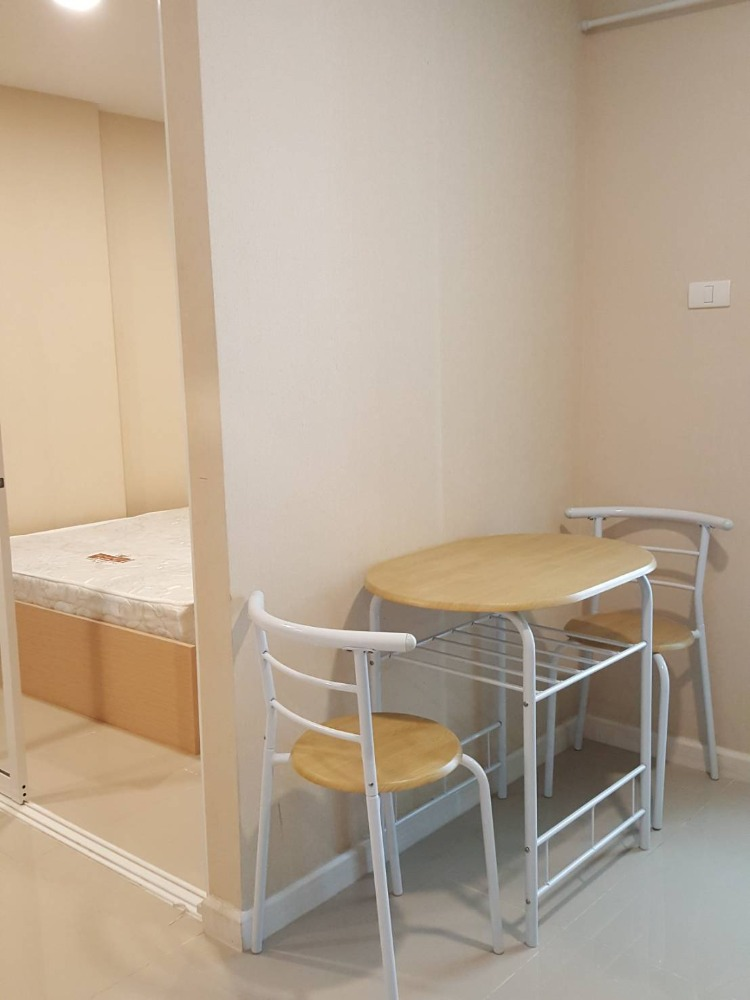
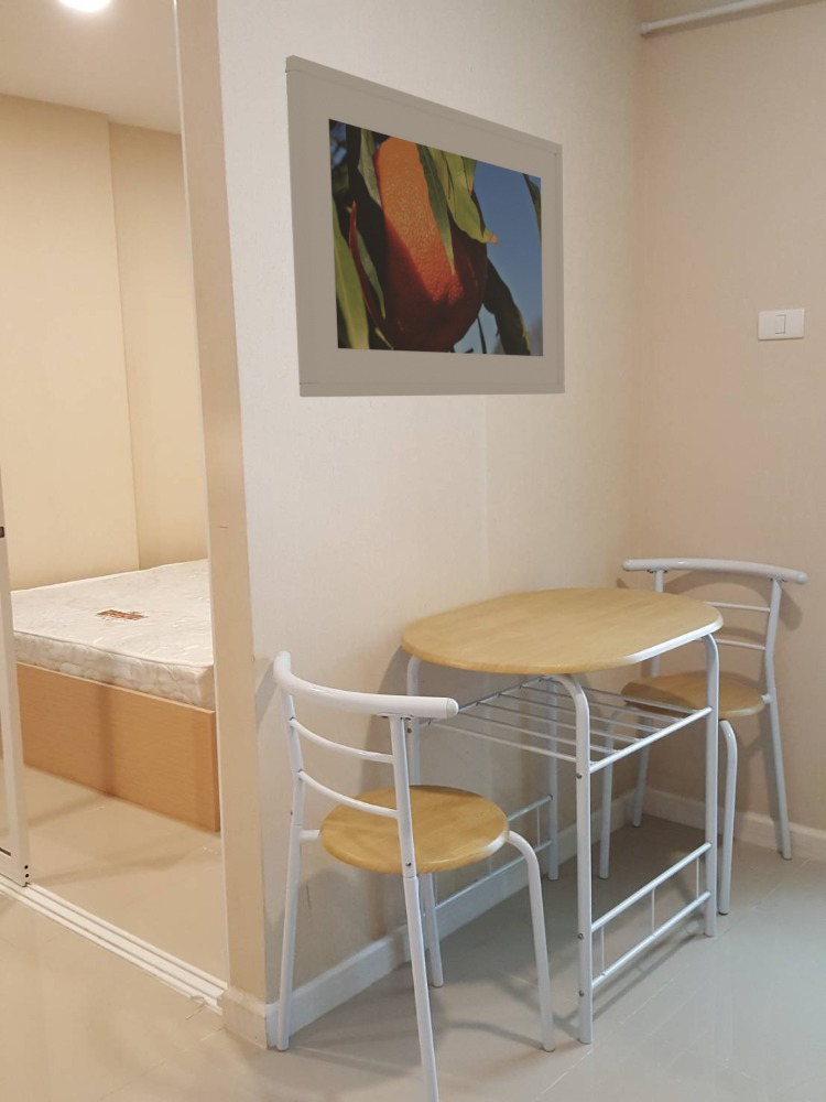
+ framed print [283,54,566,398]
